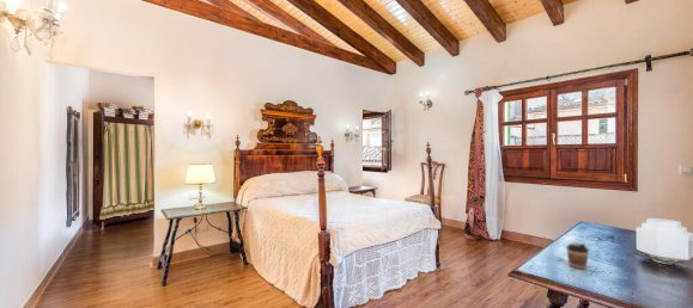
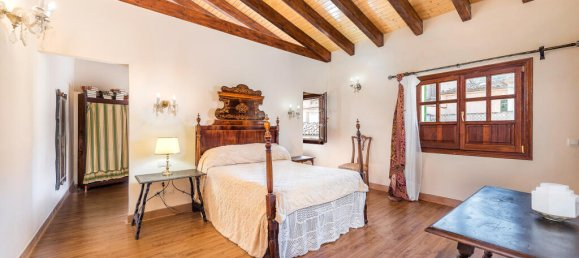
- coffee cup [565,241,590,270]
